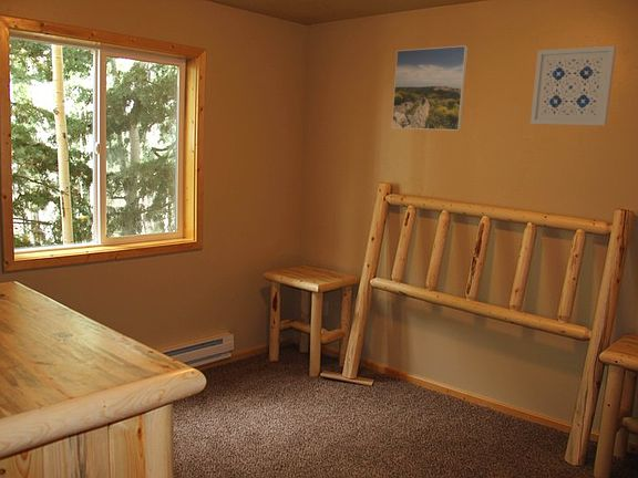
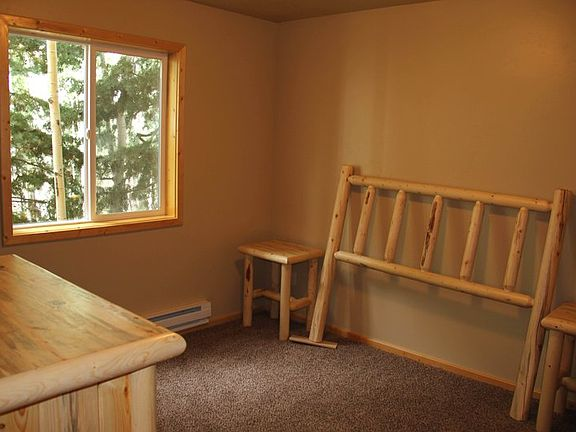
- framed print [391,44,470,132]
- wall art [529,44,617,126]
